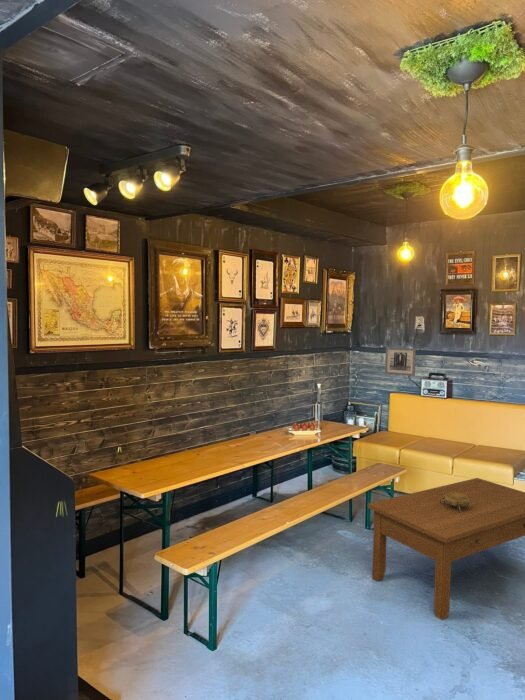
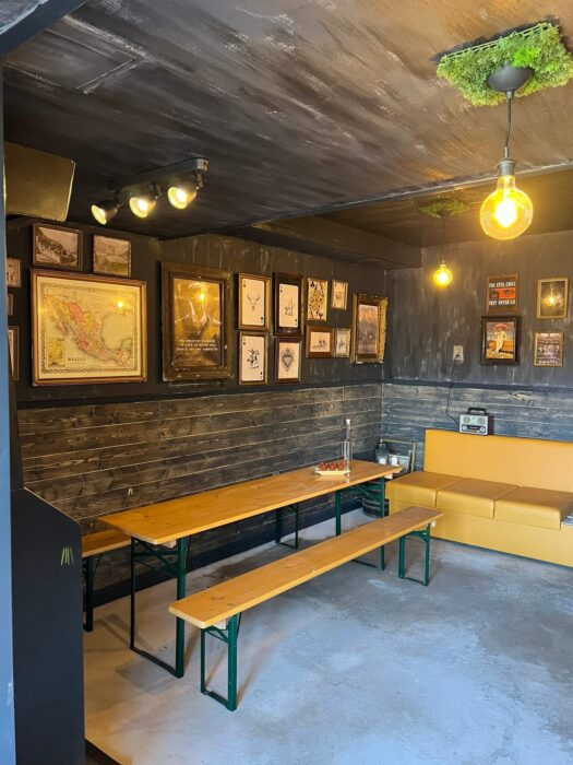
- decorative bowl [440,492,470,514]
- coffee table [367,477,525,621]
- wall art [384,346,417,377]
